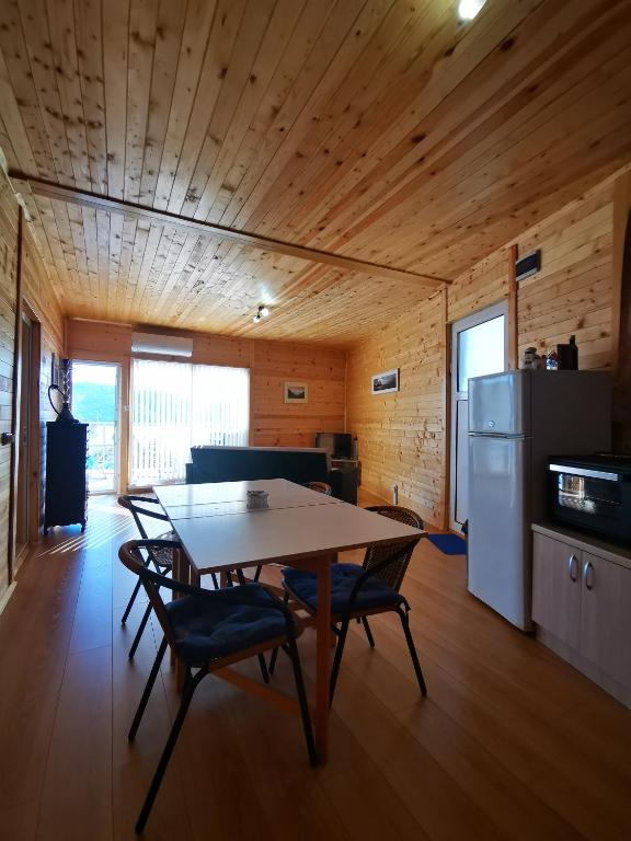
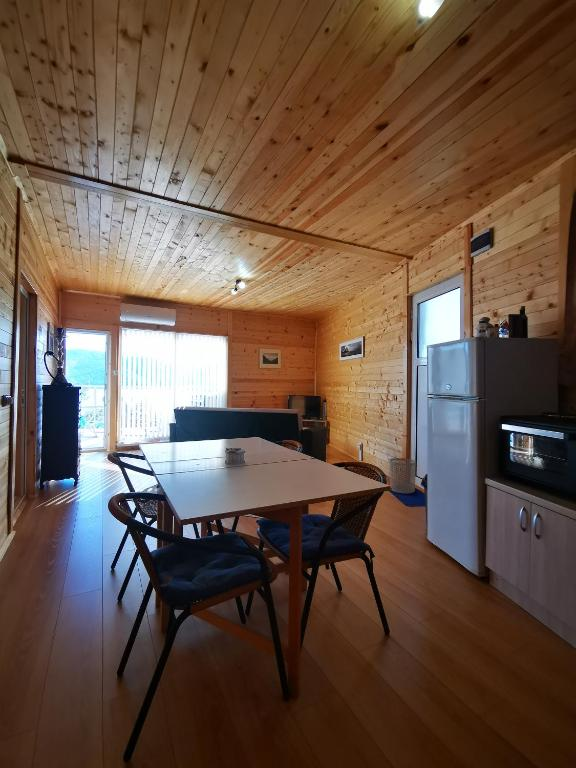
+ waste bin [389,457,417,494]
